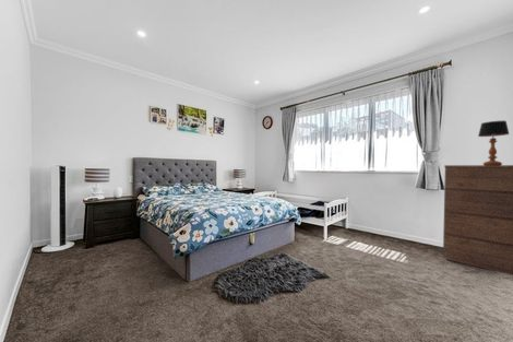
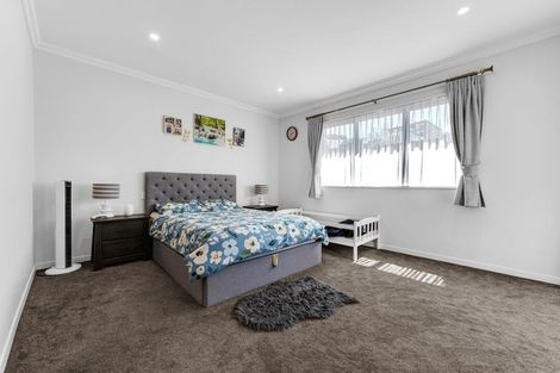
- table lamp [477,119,511,165]
- dresser [442,164,513,276]
